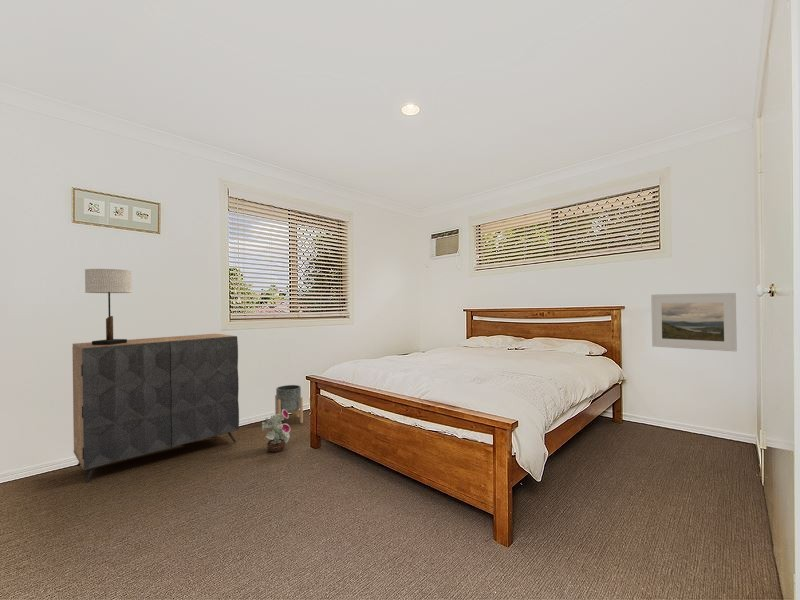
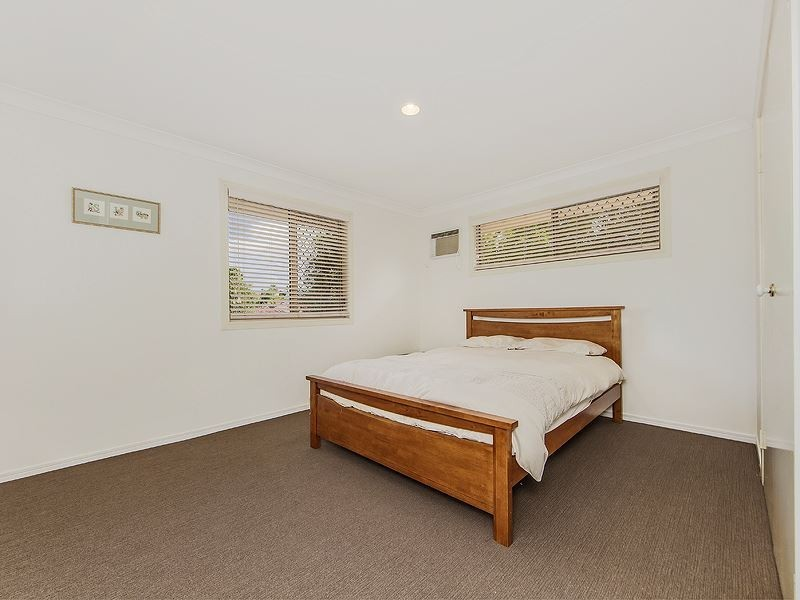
- table lamp [84,268,133,345]
- dresser [71,333,240,484]
- planter [274,384,304,424]
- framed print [650,292,738,353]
- decorative plant [261,409,291,453]
